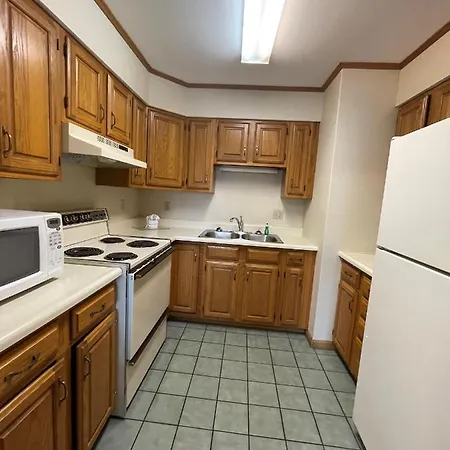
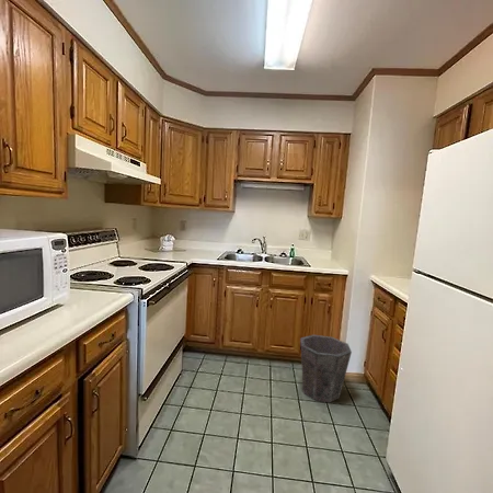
+ waste bin [299,334,353,403]
